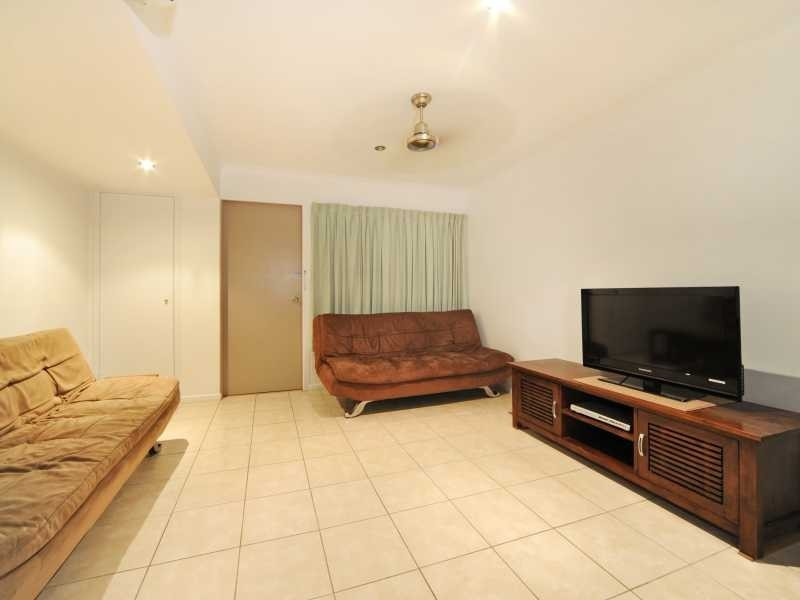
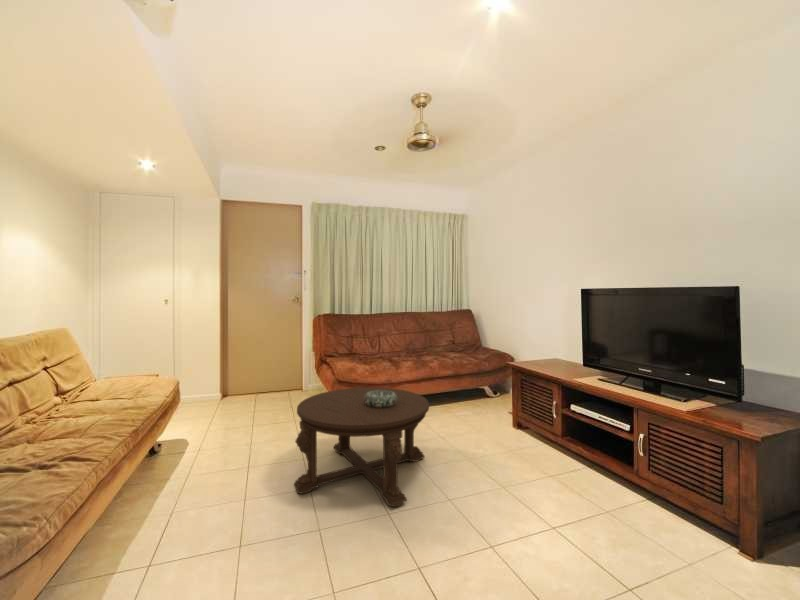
+ coffee table [293,386,430,508]
+ decorative bowl [364,390,397,407]
